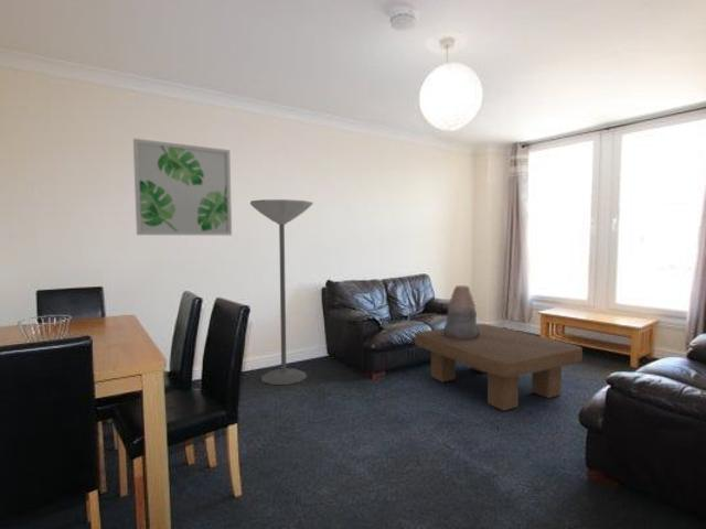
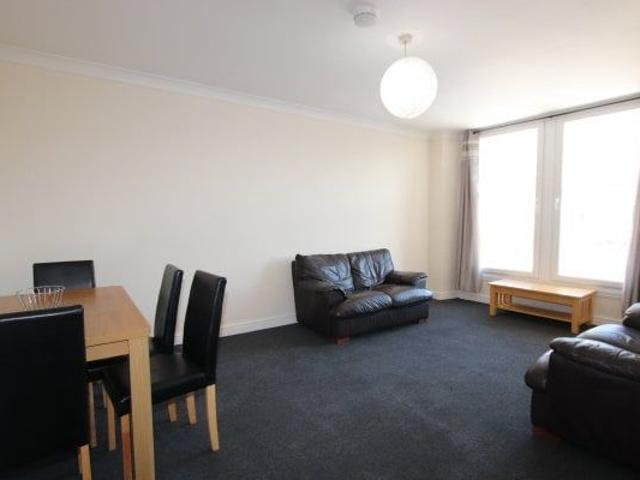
- coffee table [414,323,584,412]
- wall art [132,138,233,236]
- decorative urn [442,284,480,339]
- floor lamp [249,198,314,386]
